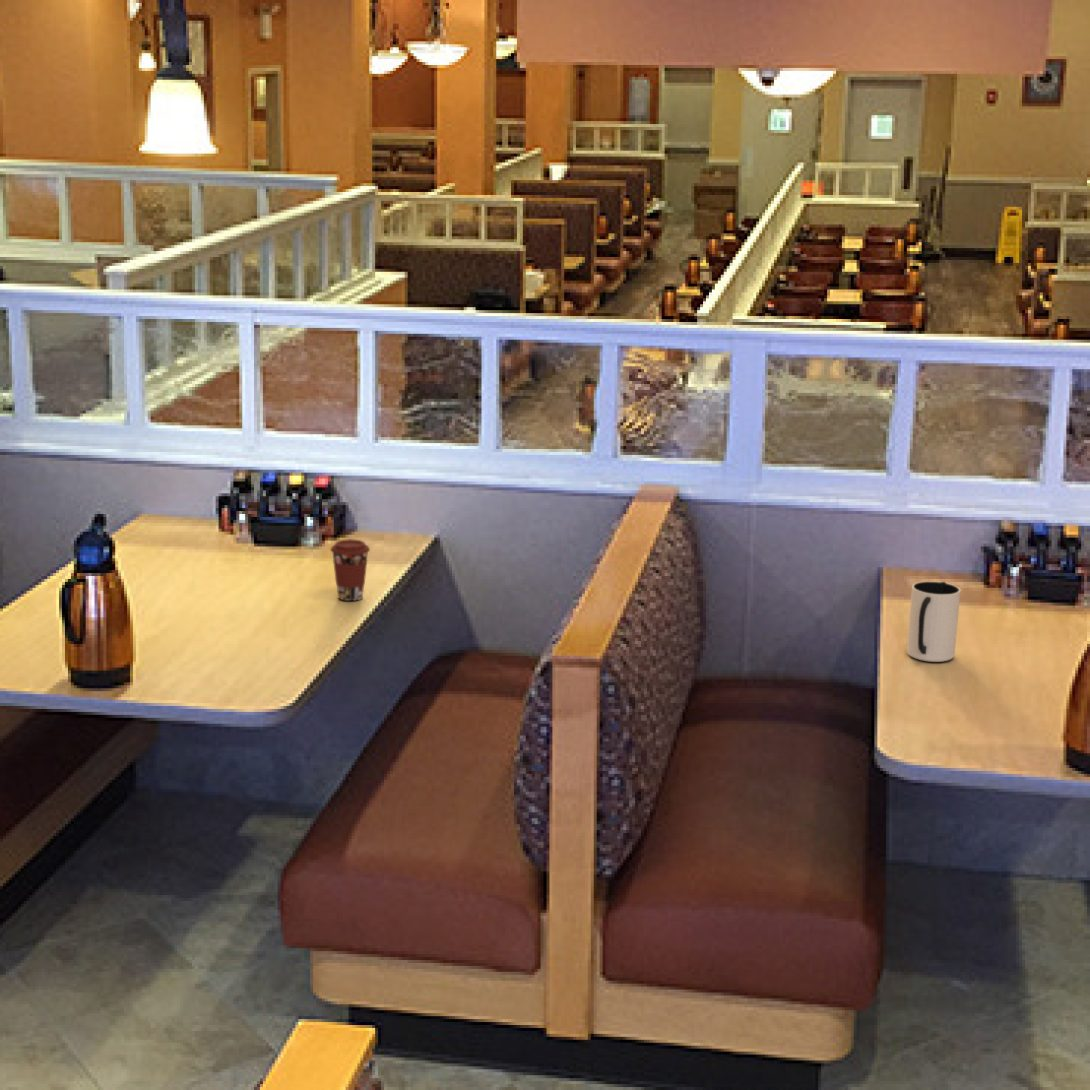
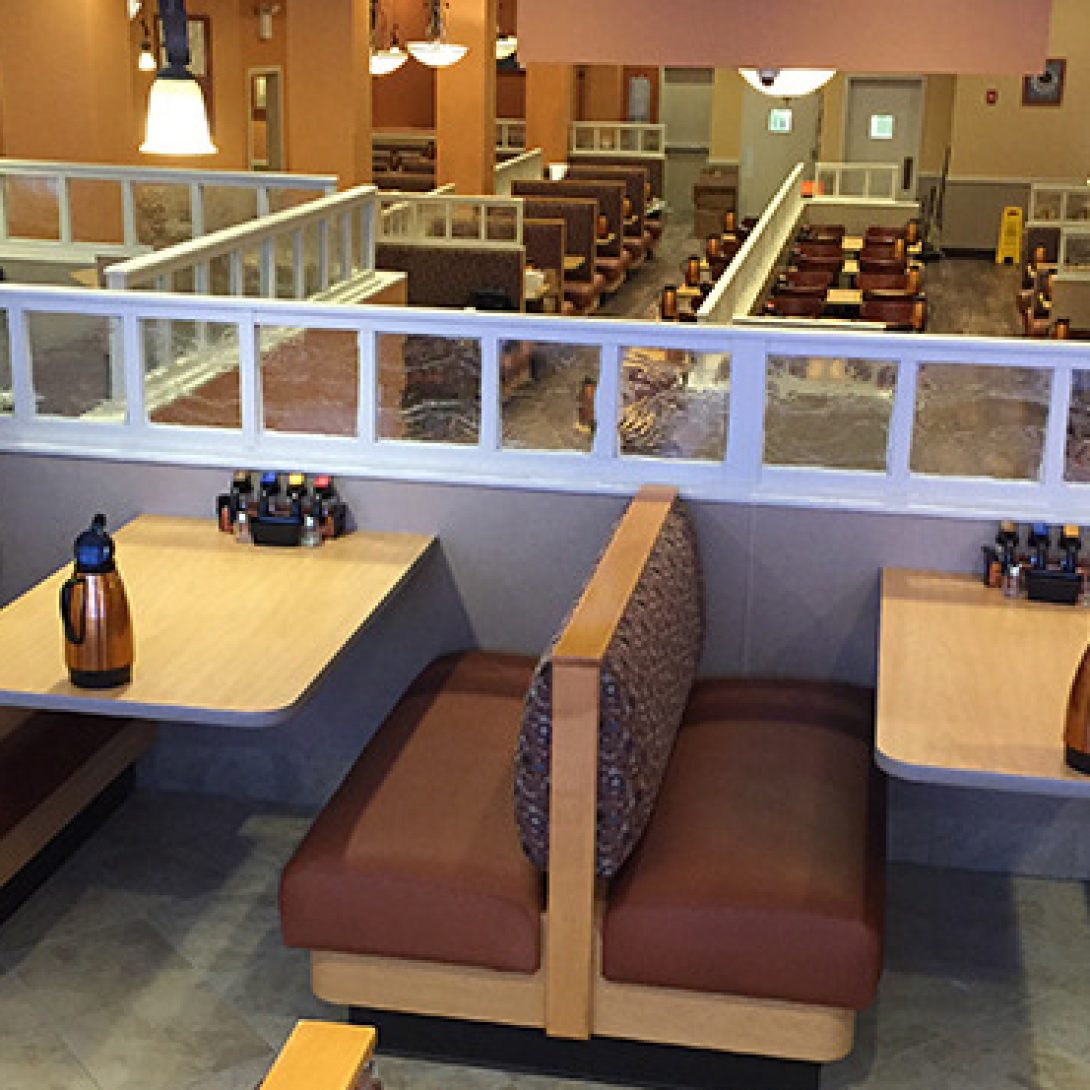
- pitcher [906,580,961,663]
- coffee cup [329,538,371,602]
